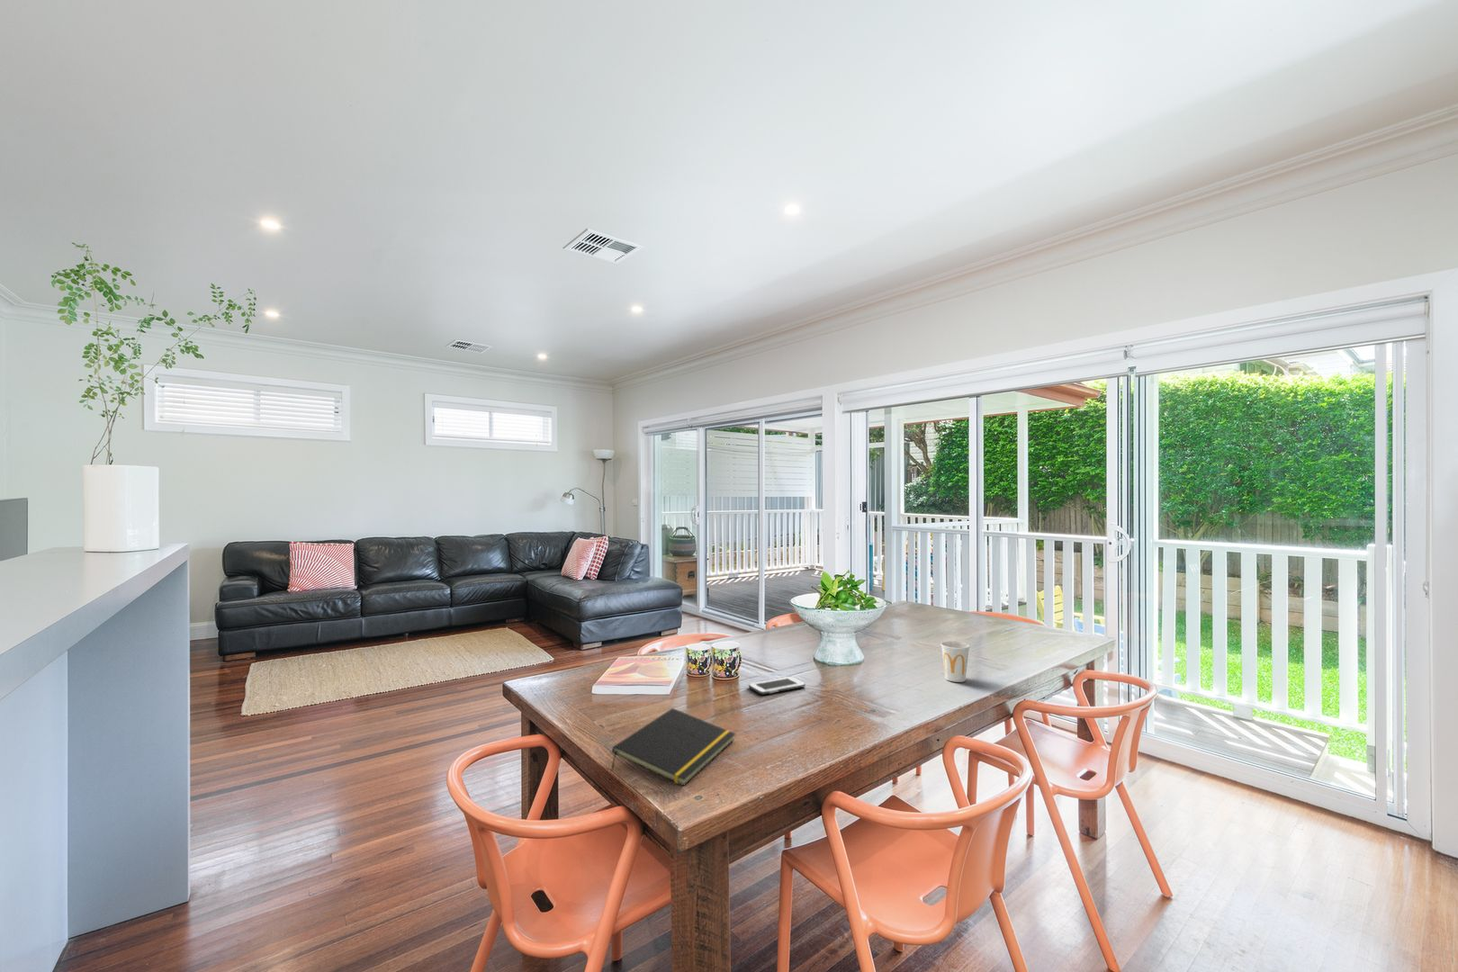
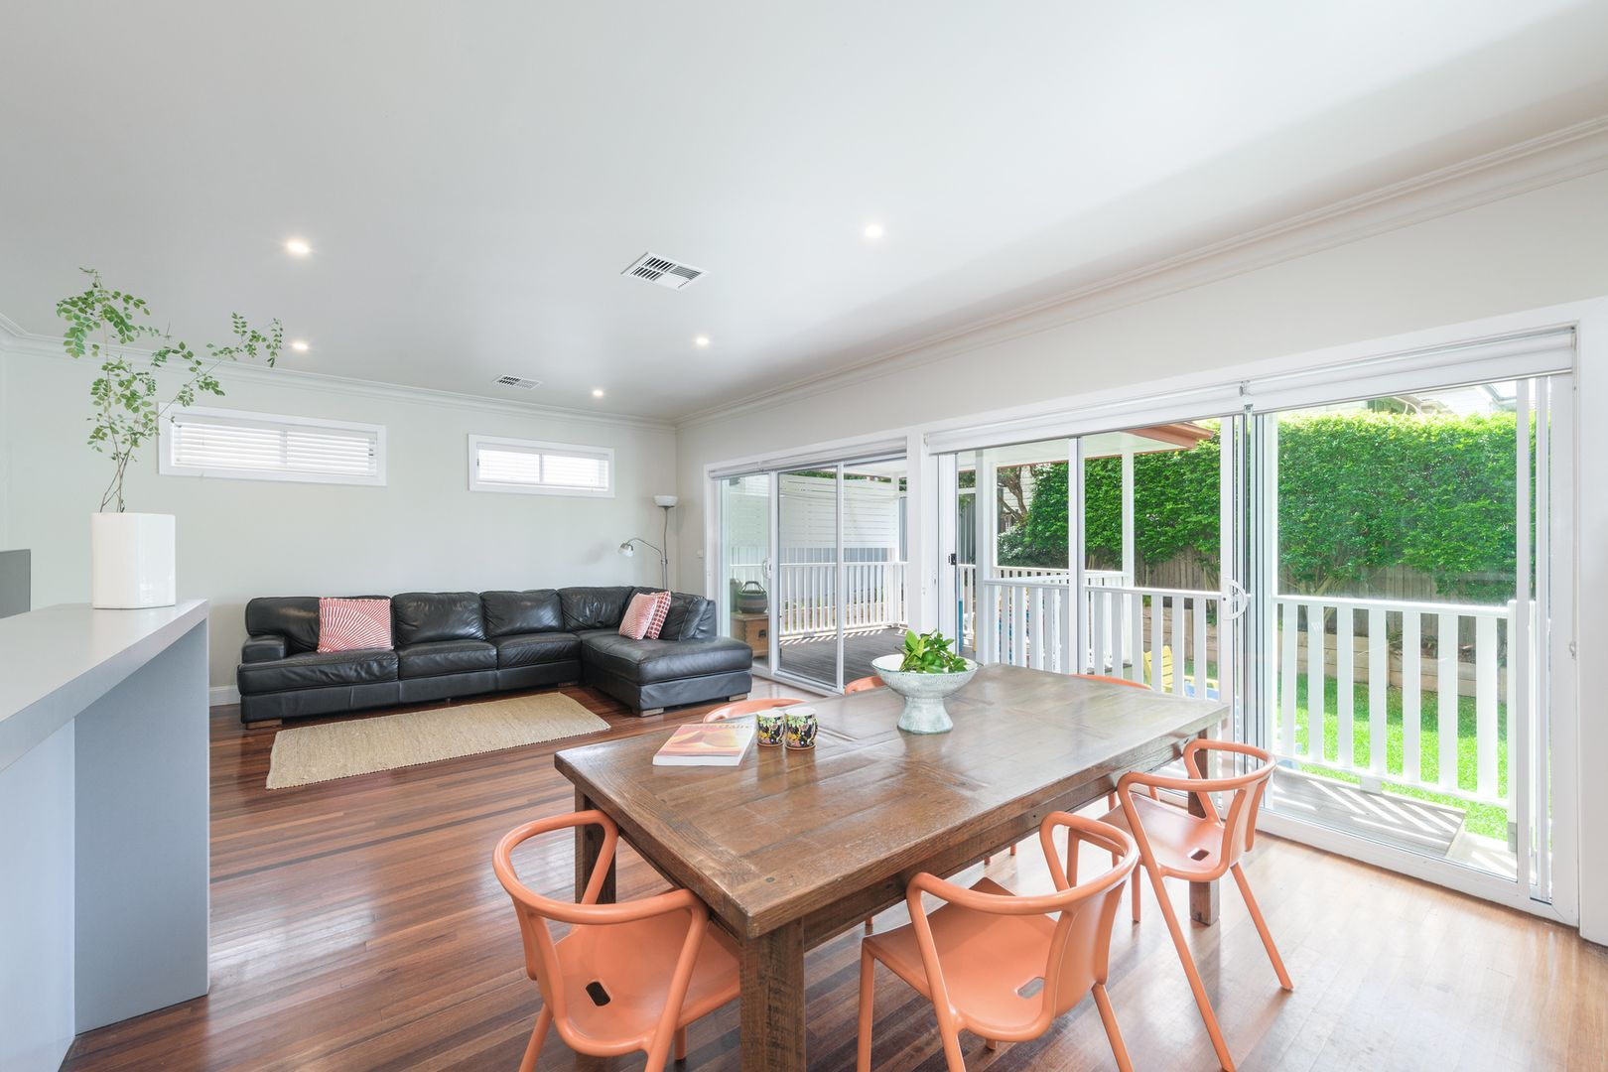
- cell phone [747,676,806,695]
- notepad [610,707,737,786]
- cup [939,641,971,683]
